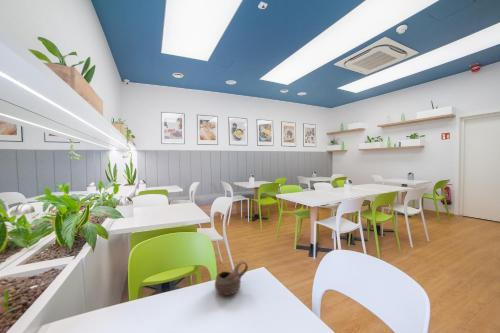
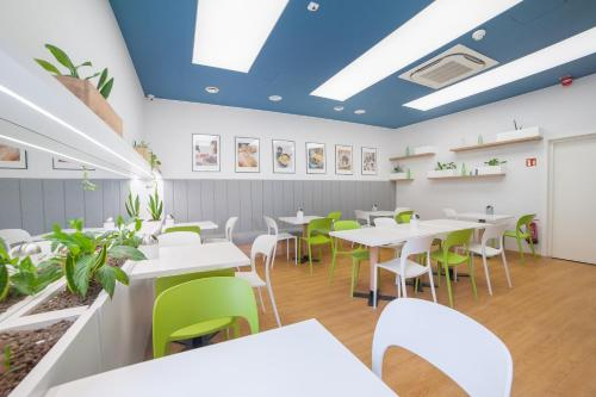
- cup [214,260,249,296]
